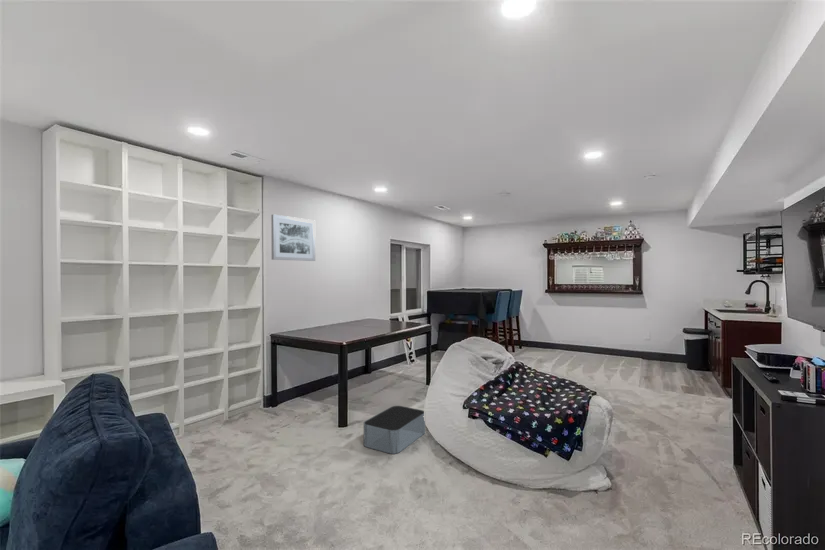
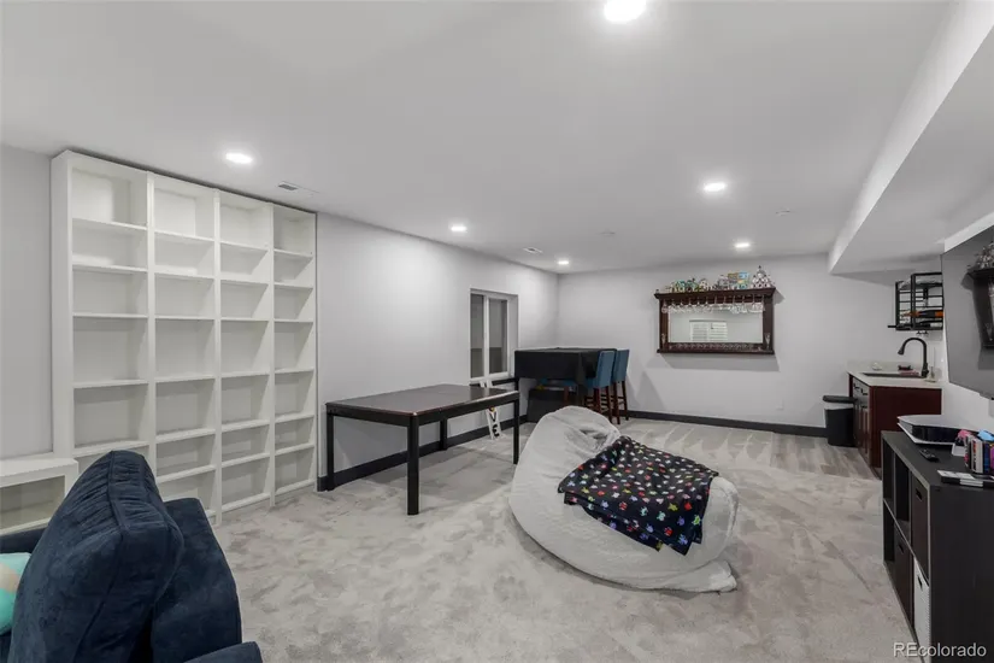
- storage bin [363,405,426,455]
- wall art [270,213,316,262]
